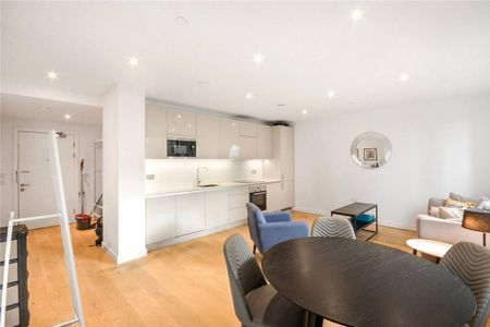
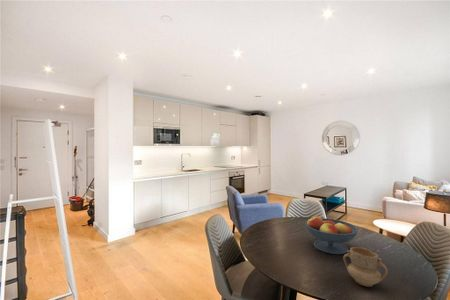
+ mug [342,246,389,288]
+ fruit bowl [304,216,359,255]
